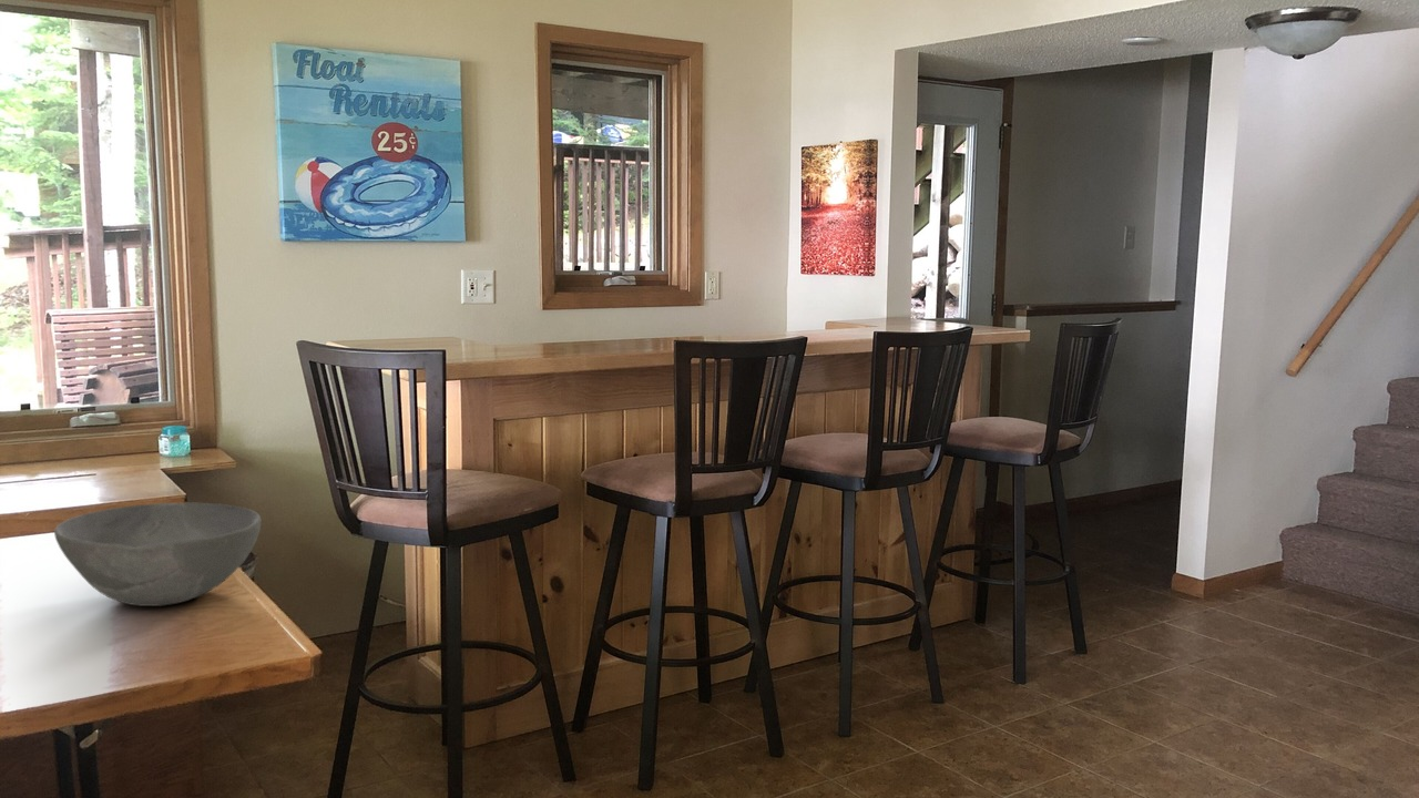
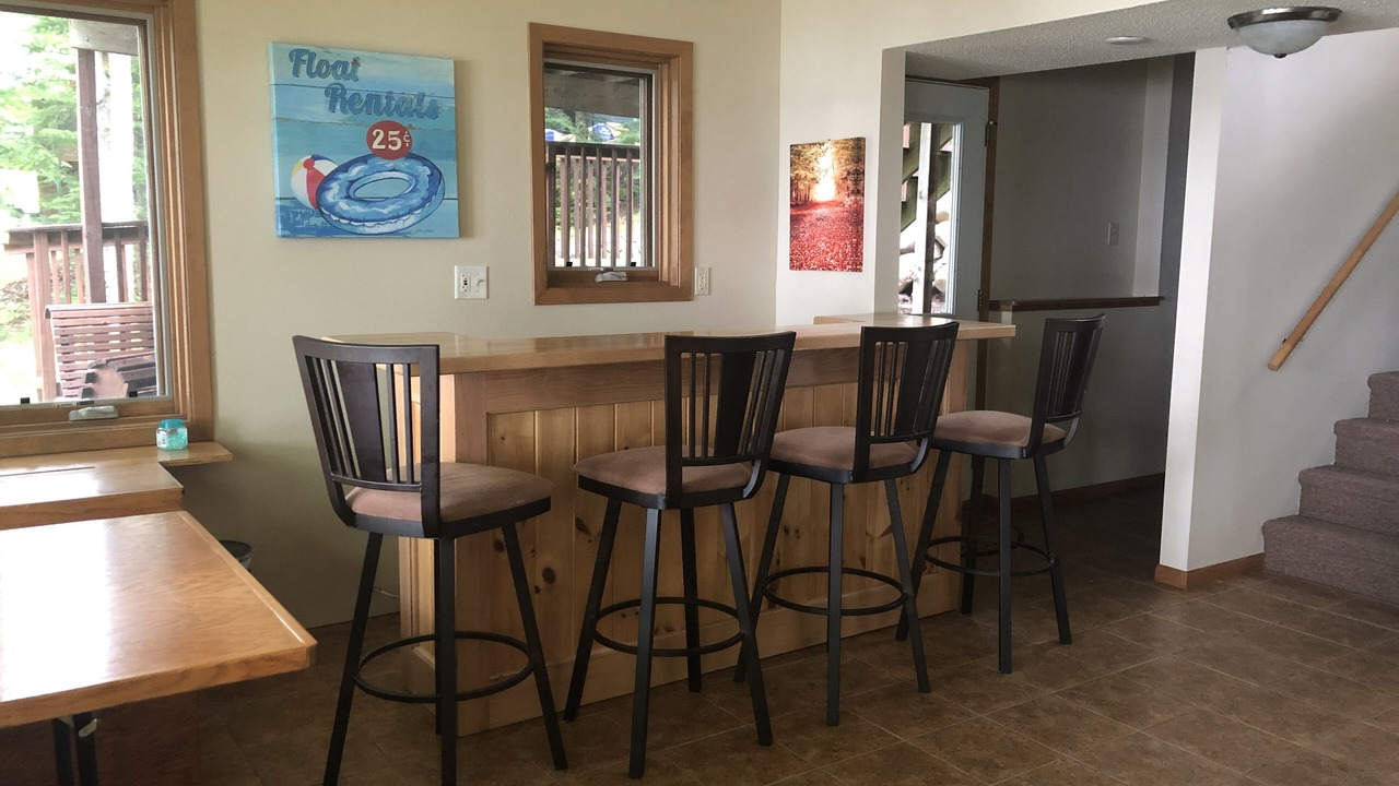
- bowl [53,502,263,607]
